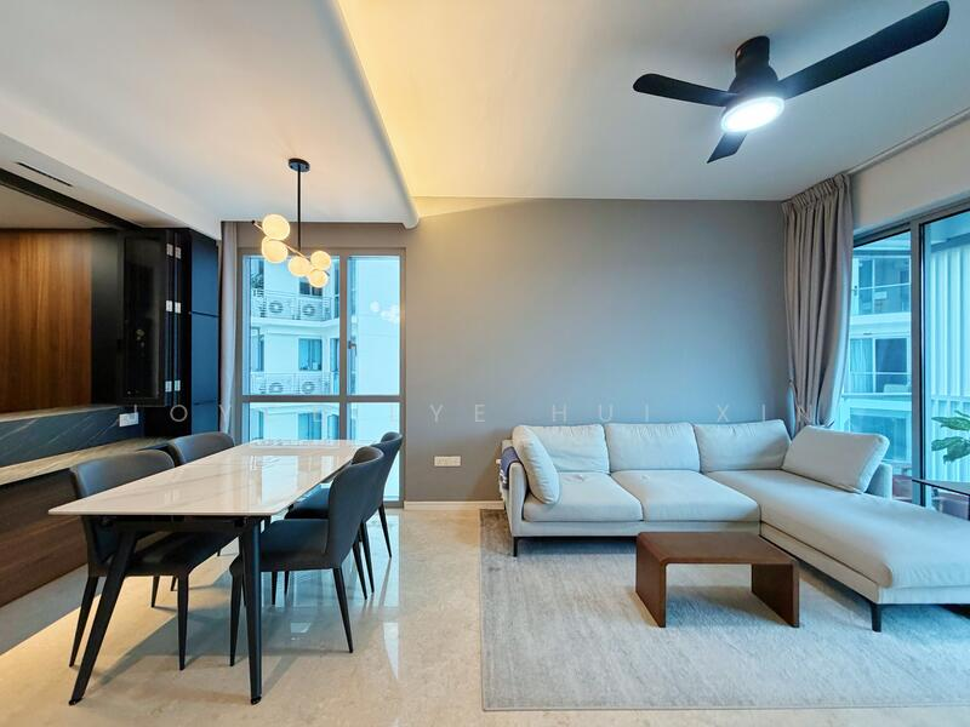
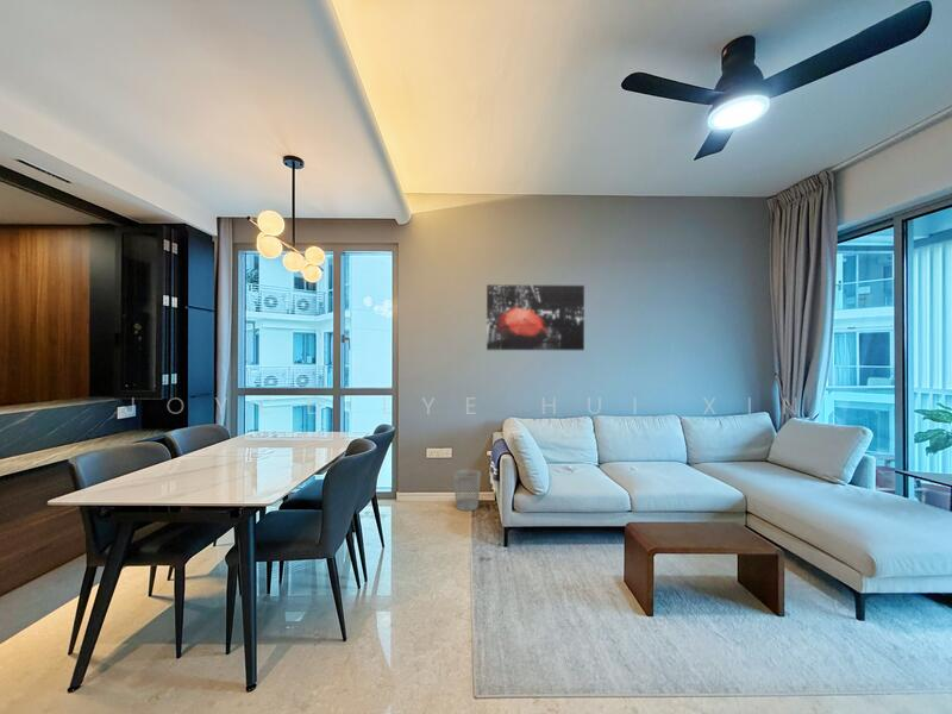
+ wall art [486,283,585,351]
+ wastebasket [452,468,482,512]
